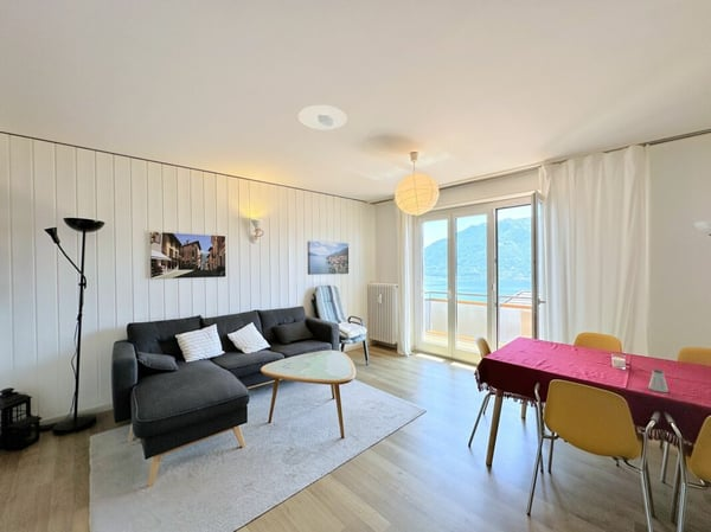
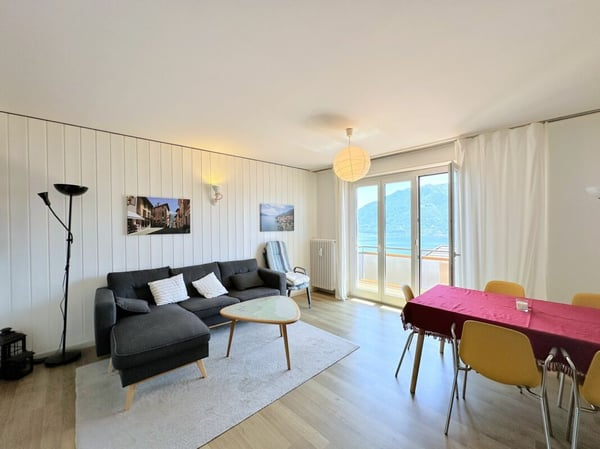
- recessed light [297,104,348,132]
- saltshaker [647,368,670,393]
